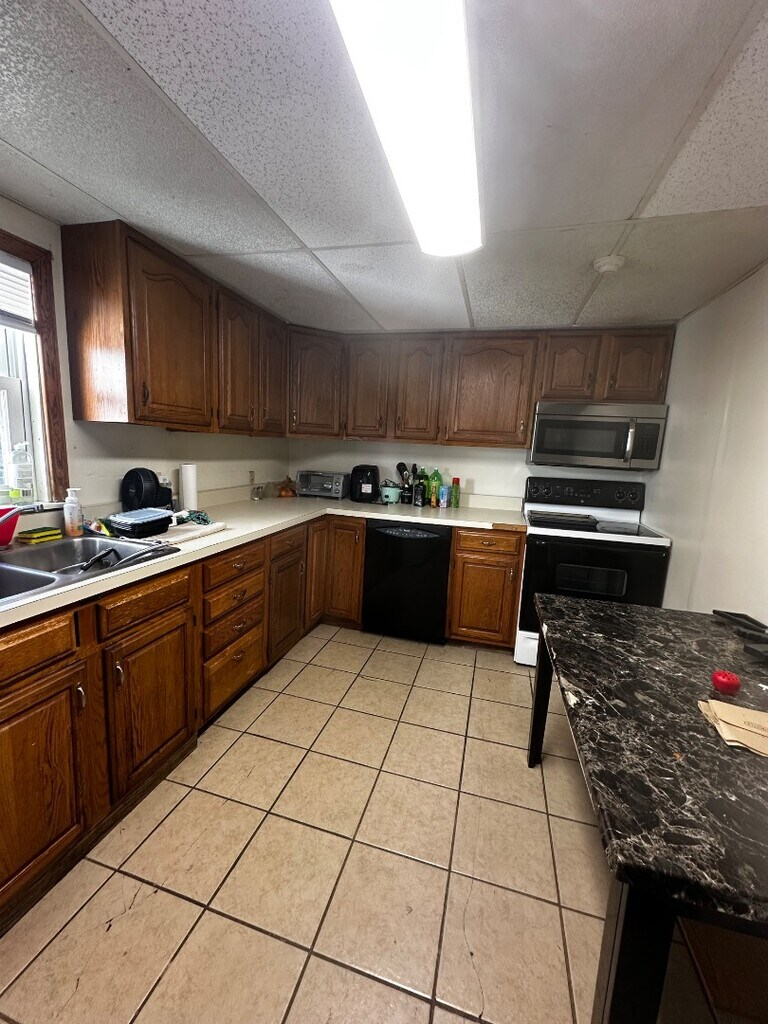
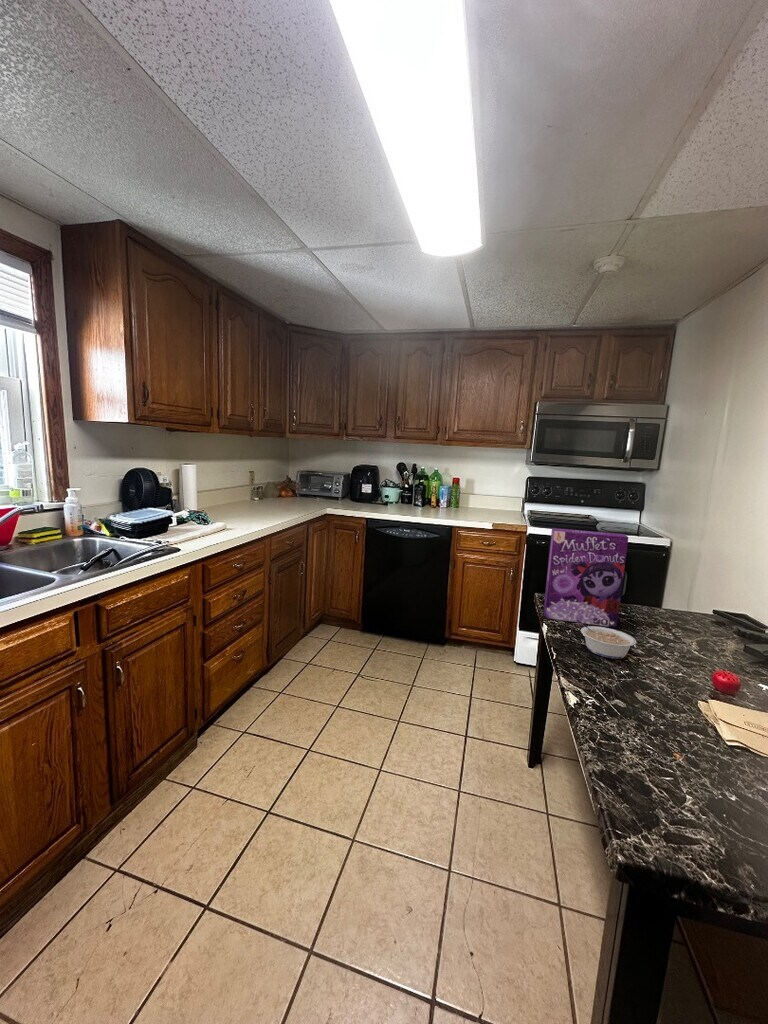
+ cereal box [542,527,629,629]
+ legume [576,620,637,660]
